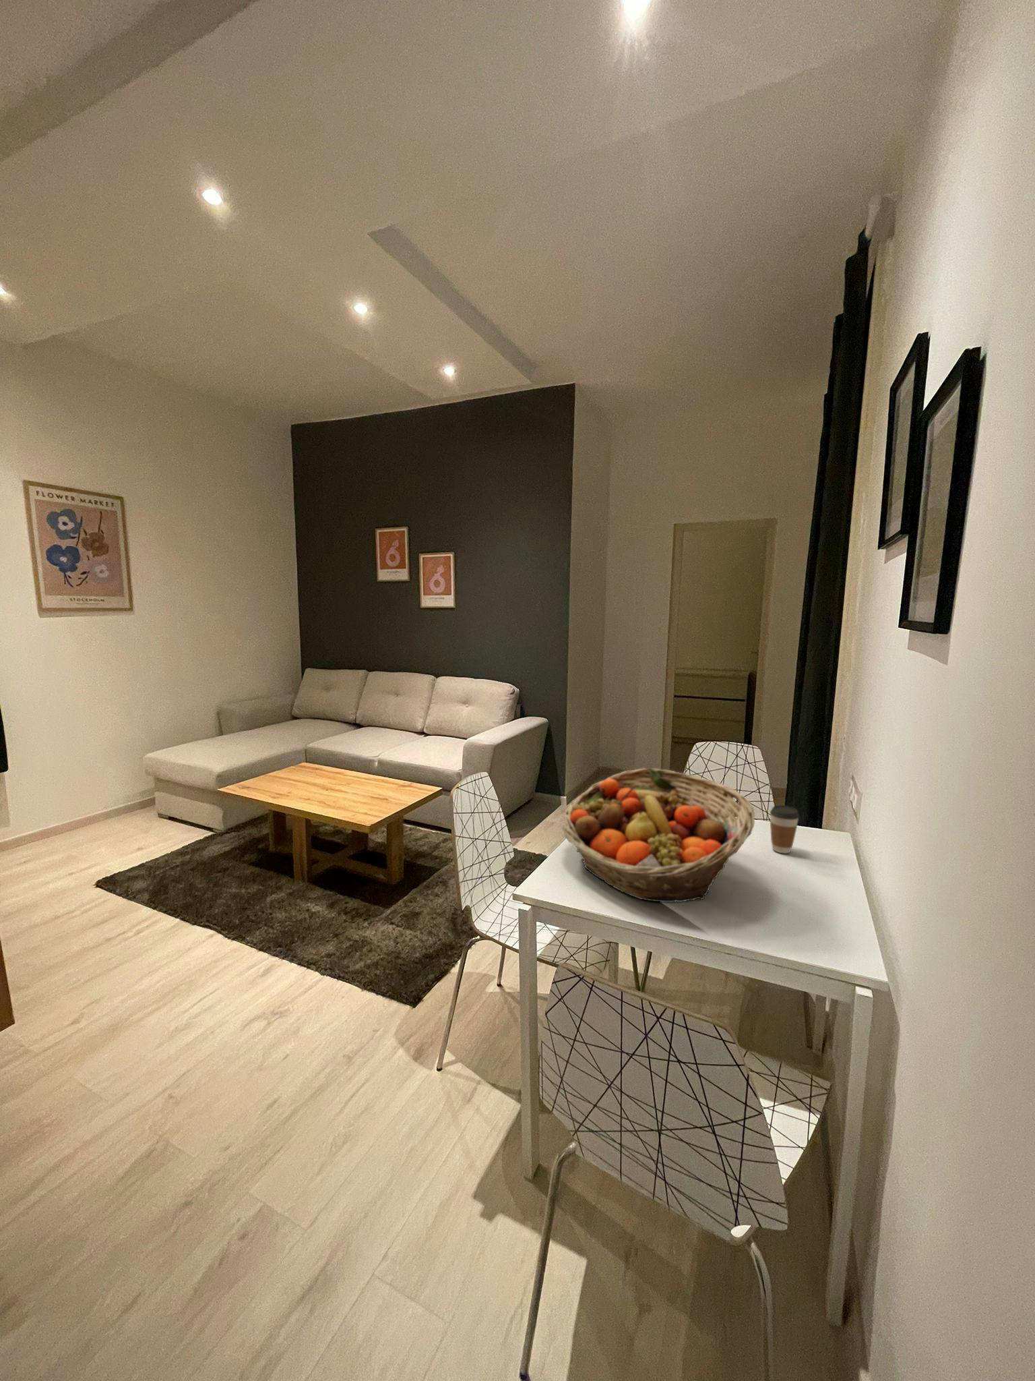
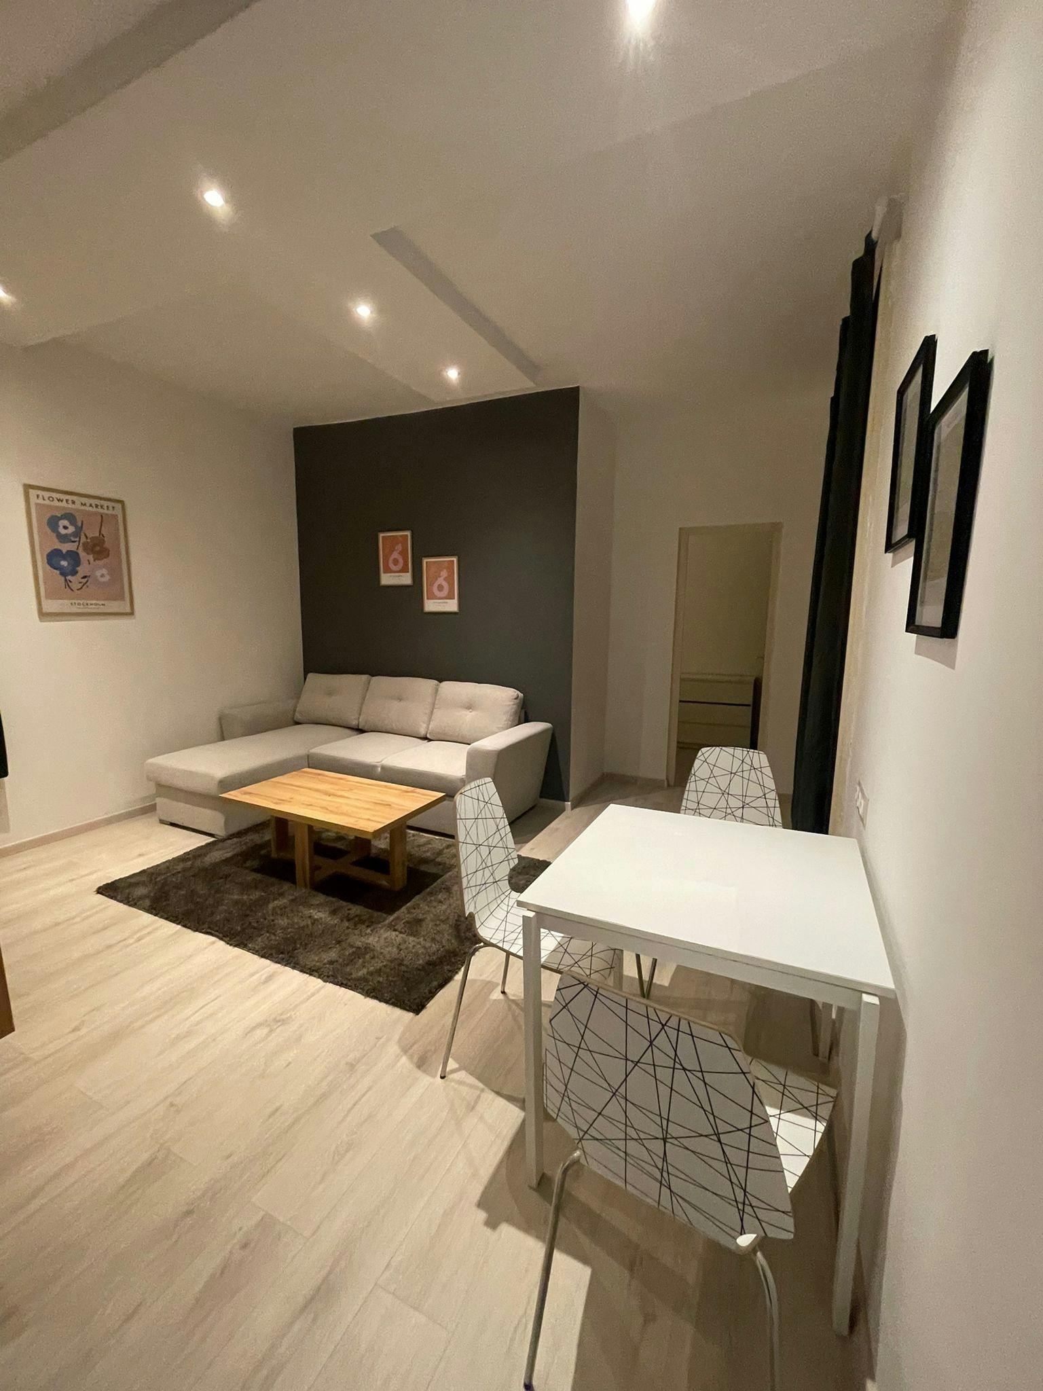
- coffee cup [770,805,800,855]
- fruit basket [562,768,756,903]
